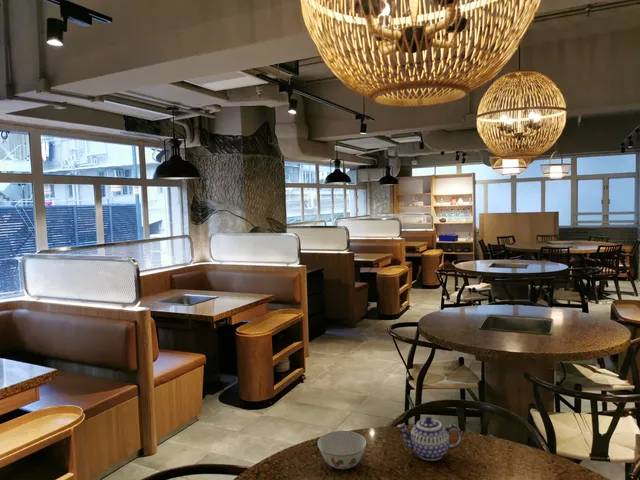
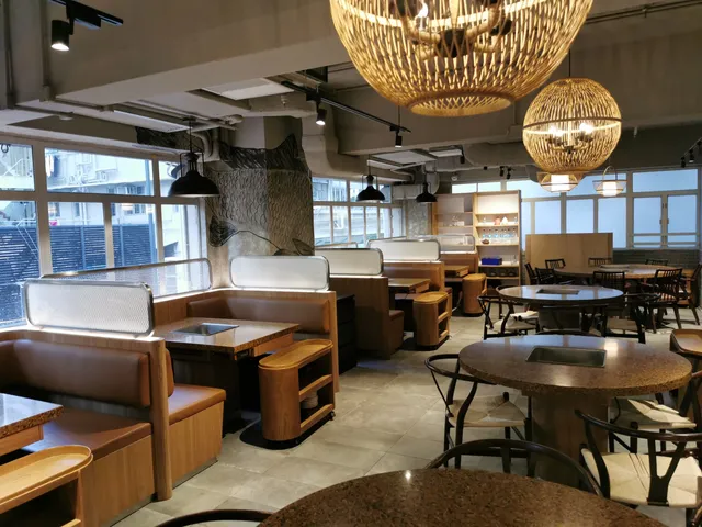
- chinaware [317,430,367,470]
- teapot [396,416,463,462]
